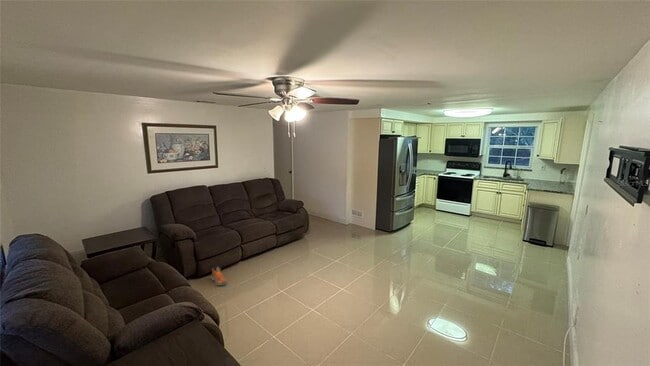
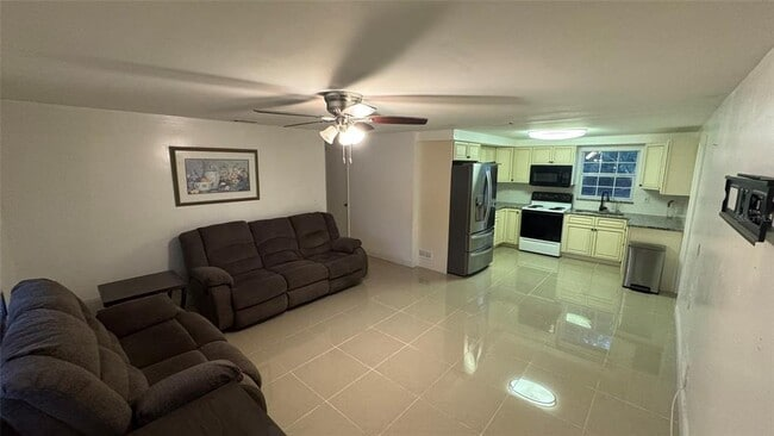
- sneaker [210,264,228,286]
